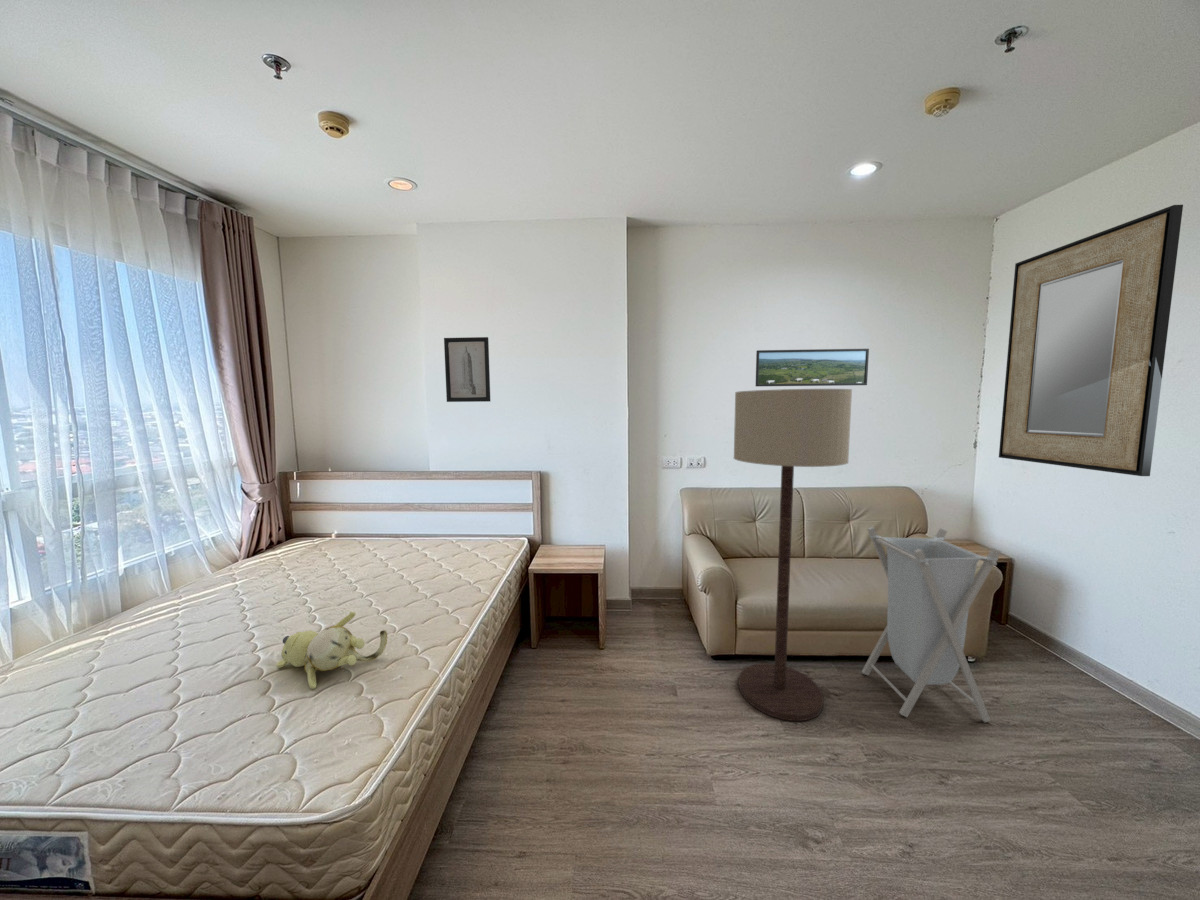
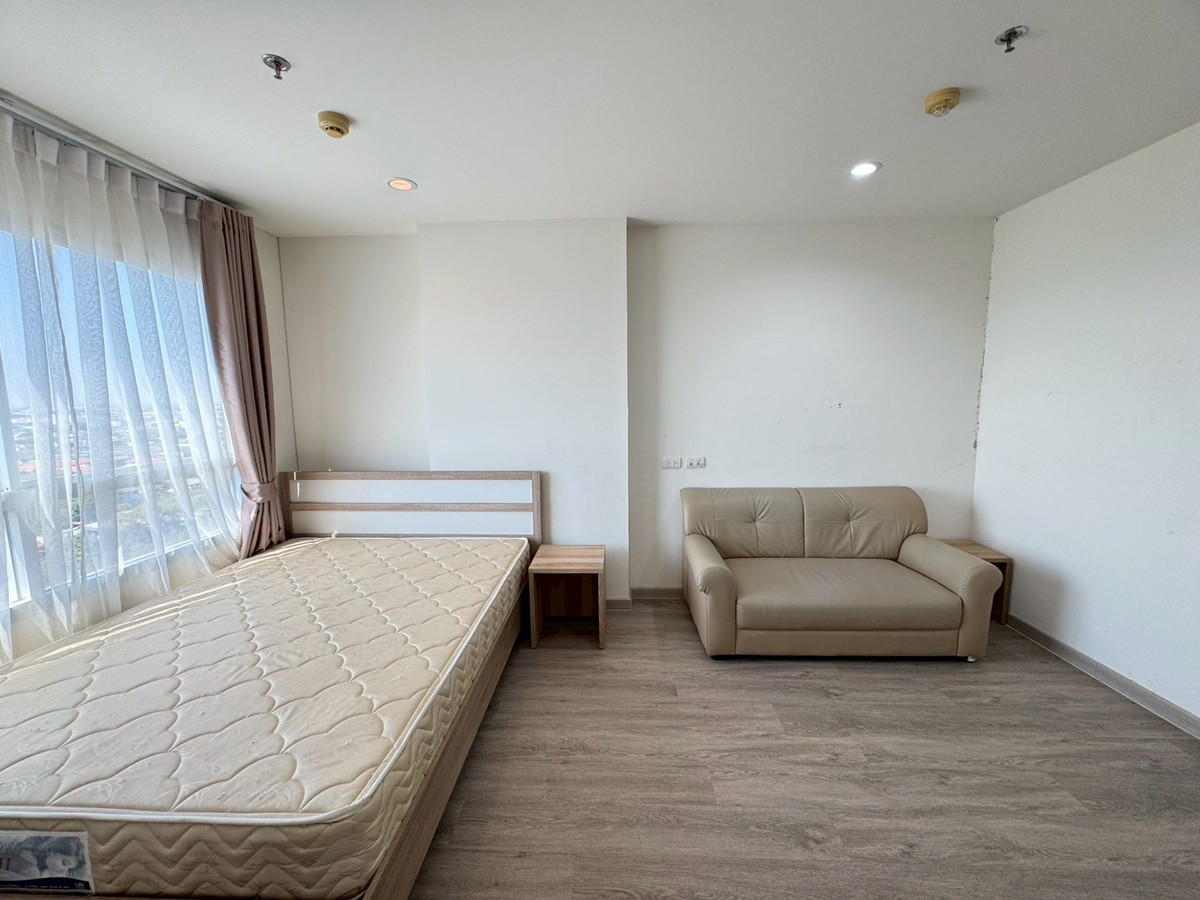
- laundry hamper [861,526,1002,723]
- home mirror [998,204,1184,477]
- floor lamp [733,388,853,722]
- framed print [755,348,870,387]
- teddy bear [275,611,388,690]
- wall art [443,336,491,403]
